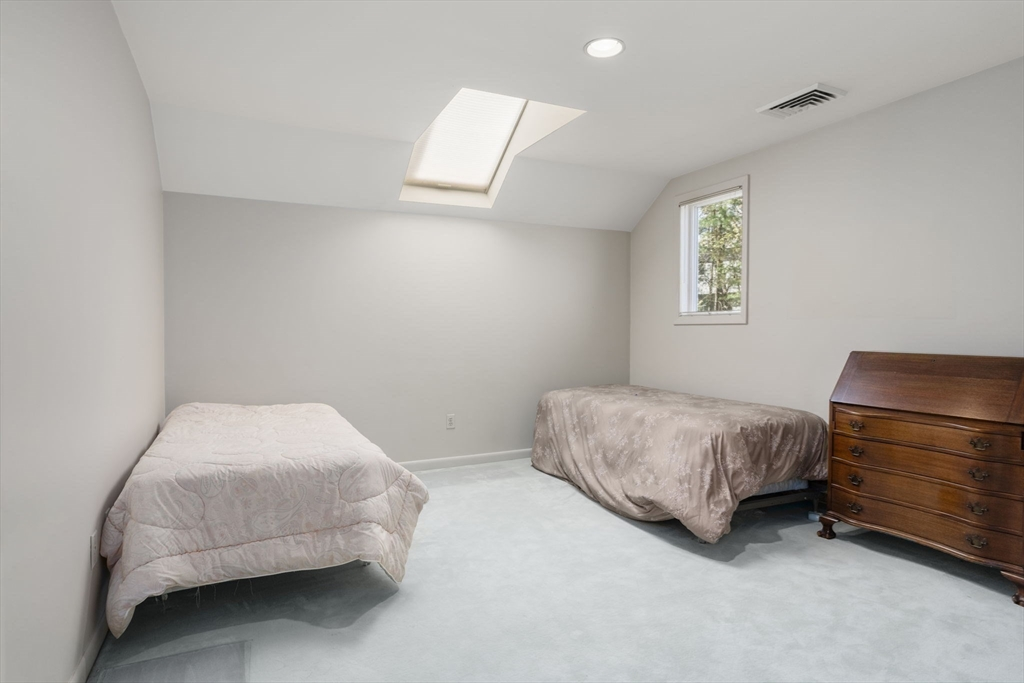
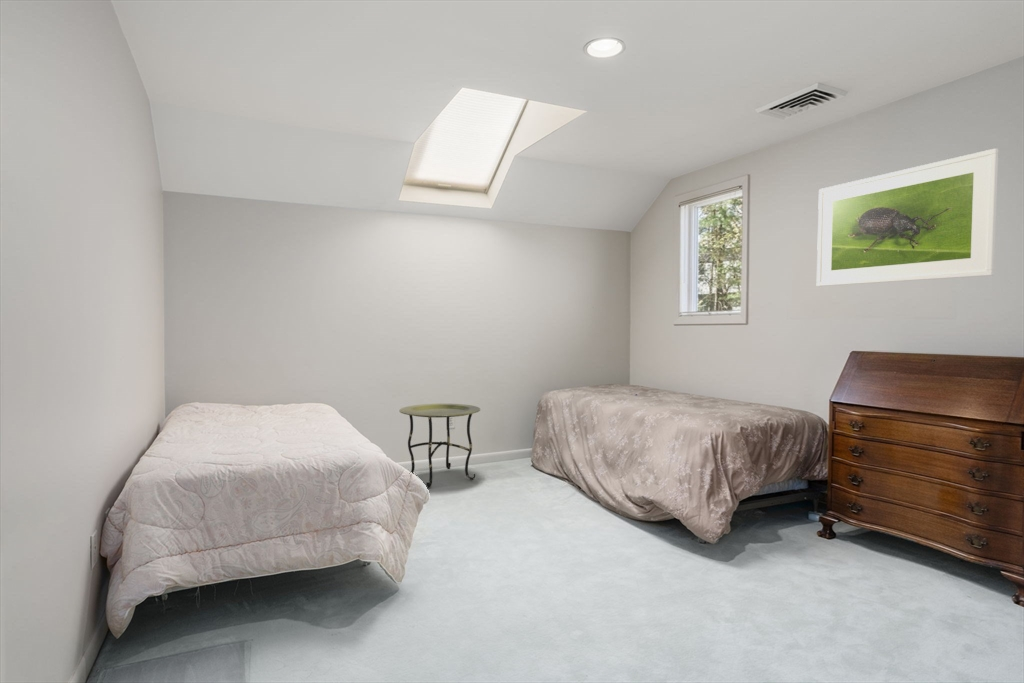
+ side table [398,403,481,489]
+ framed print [816,147,999,287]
